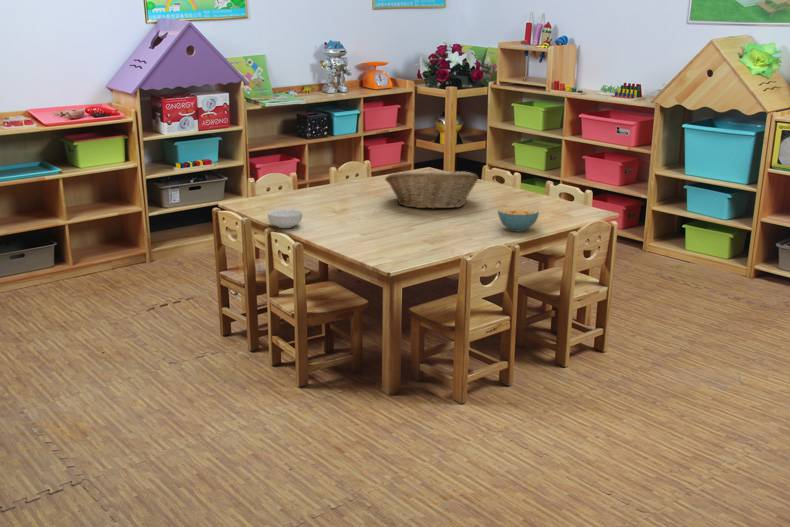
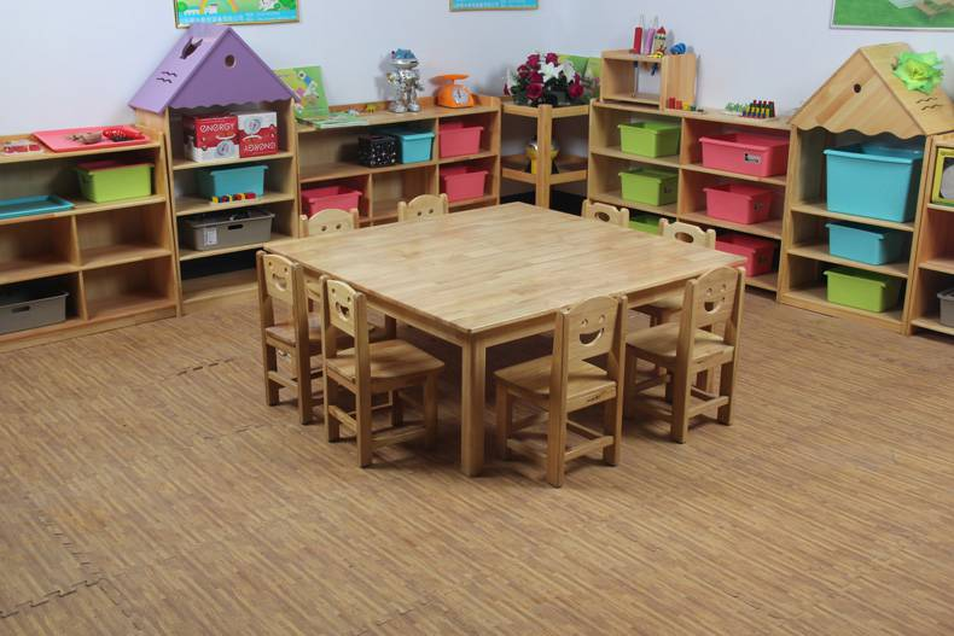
- fruit basket [384,169,479,210]
- cereal bowl [267,208,303,229]
- cereal bowl [497,206,540,232]
